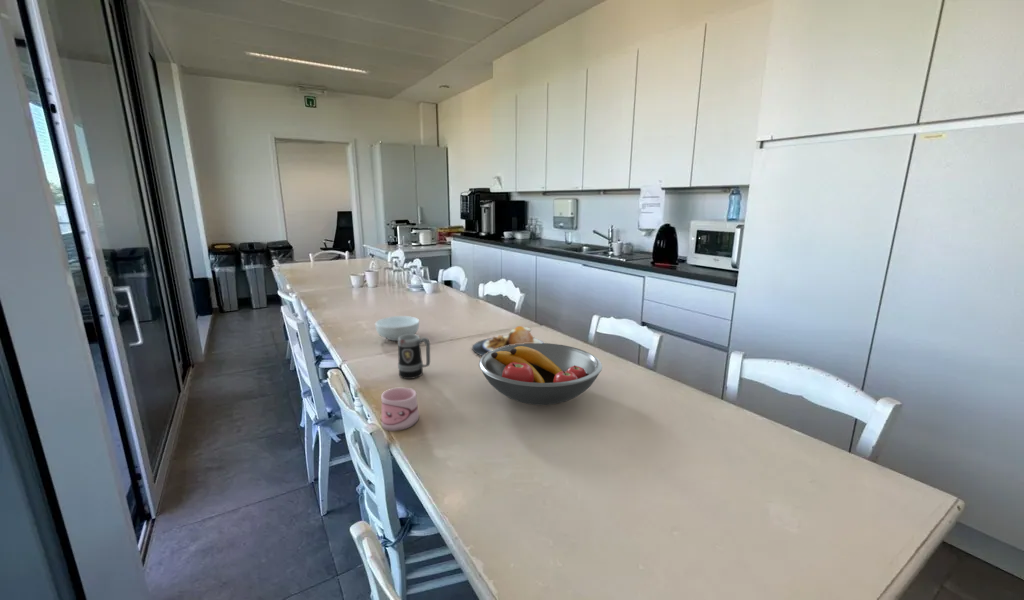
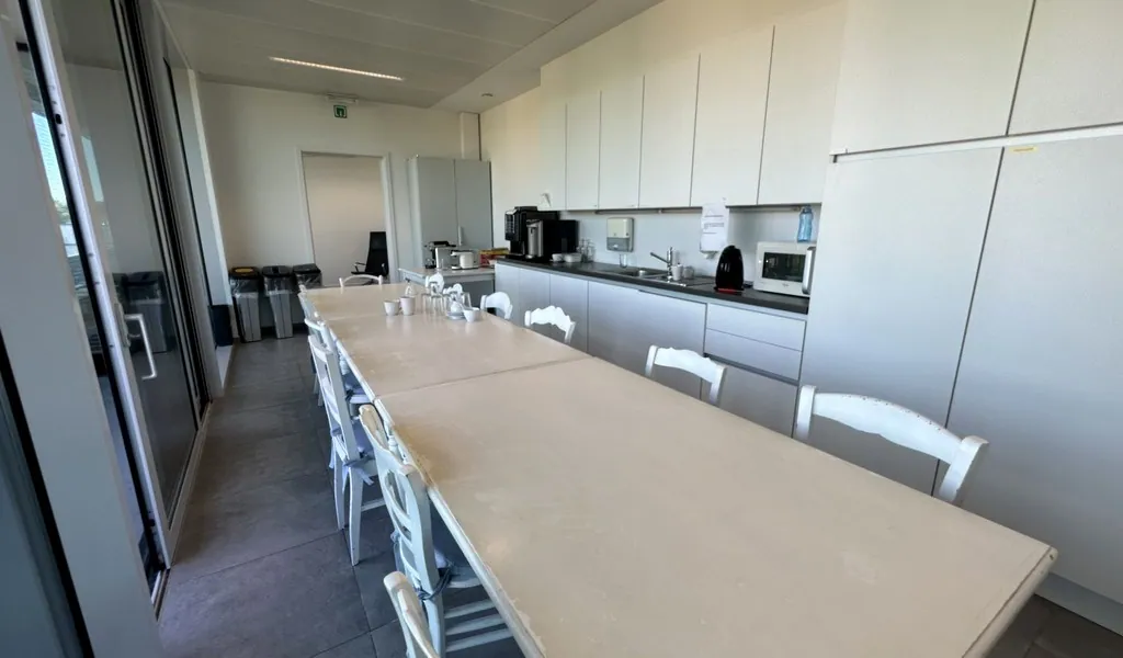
- mug [397,334,431,380]
- cereal bowl [374,315,420,342]
- fruit bowl [478,342,603,406]
- plate [471,325,544,357]
- mug [380,387,420,432]
